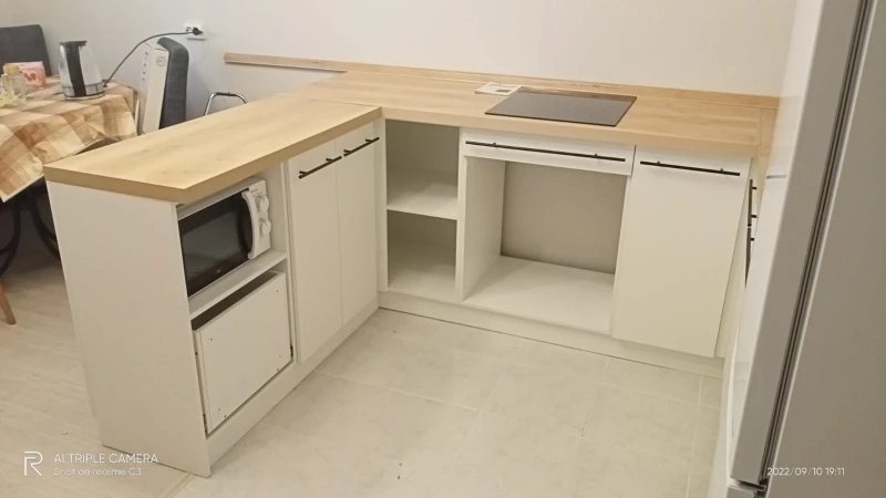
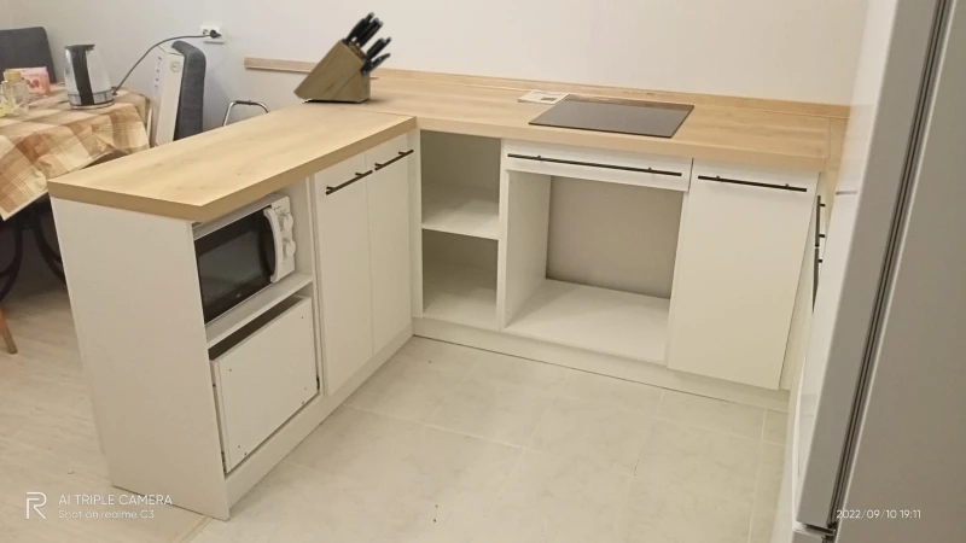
+ knife block [292,11,394,104]
